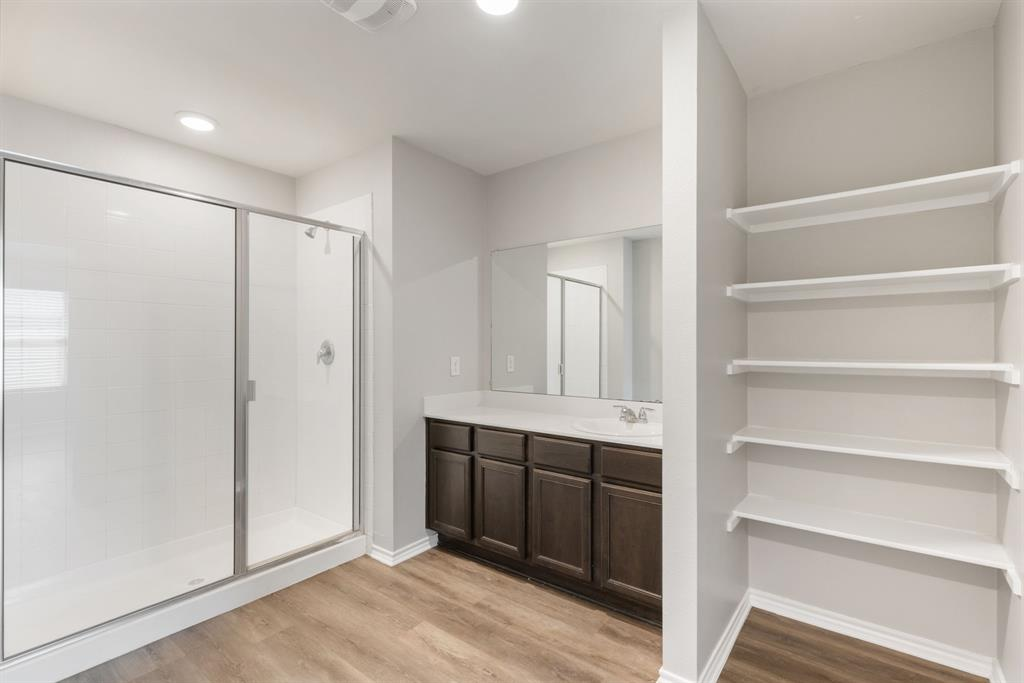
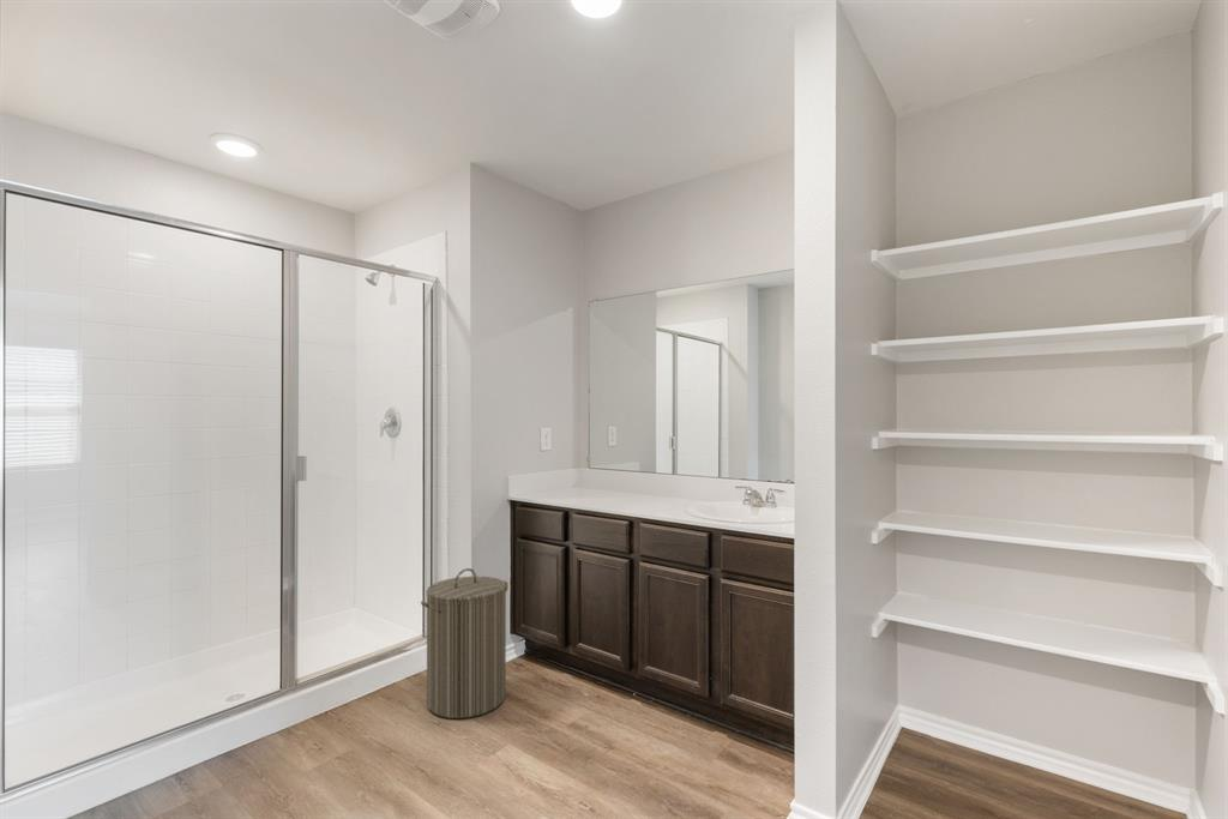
+ laundry hamper [420,567,510,719]
